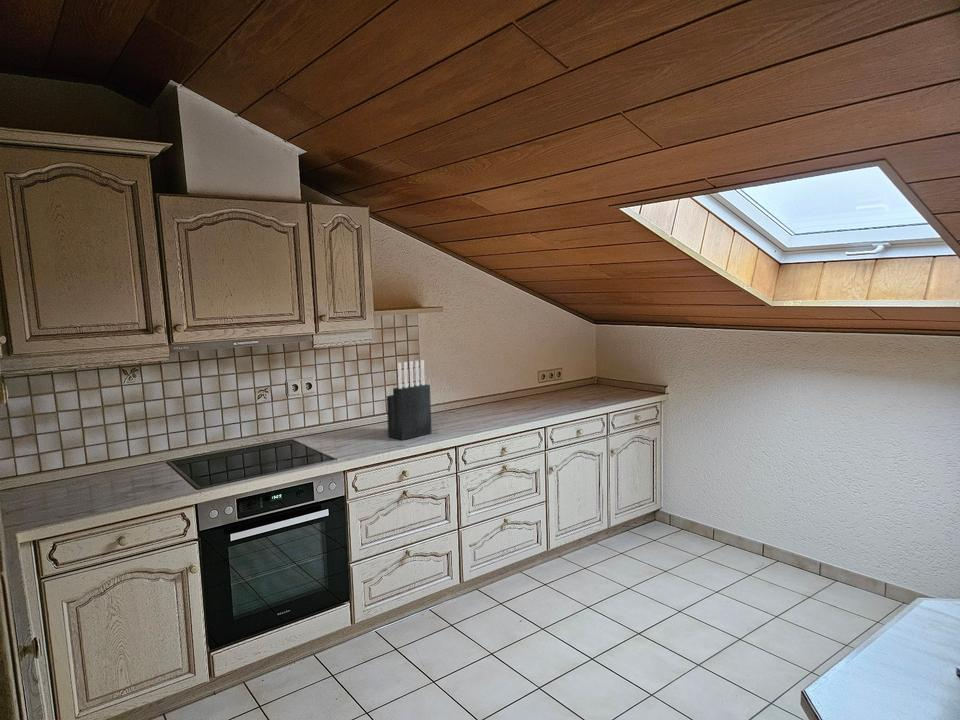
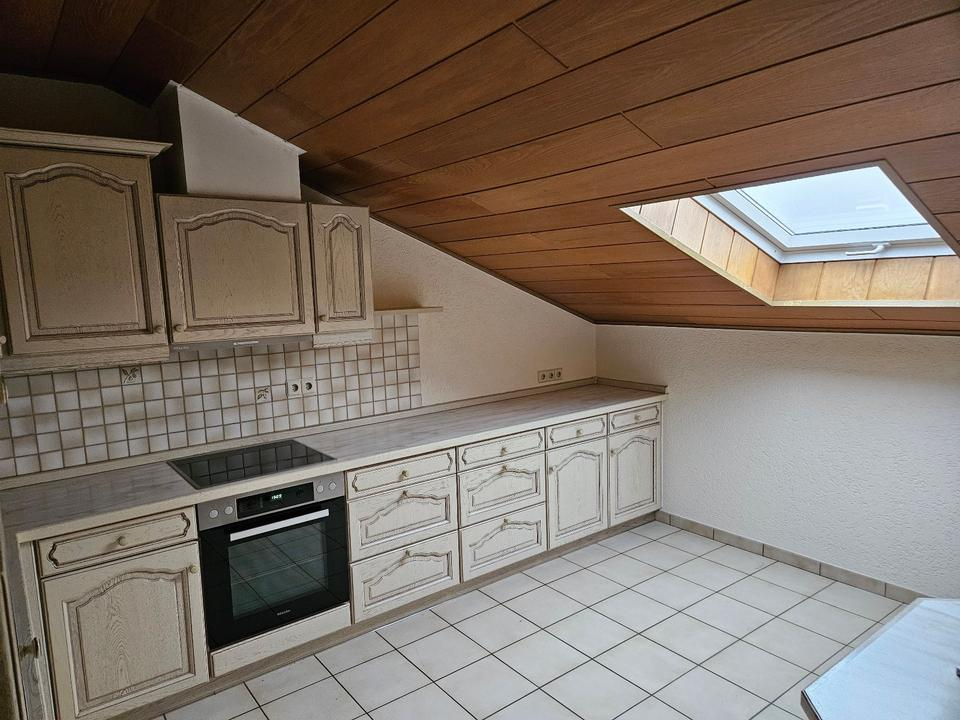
- knife block [386,359,432,441]
